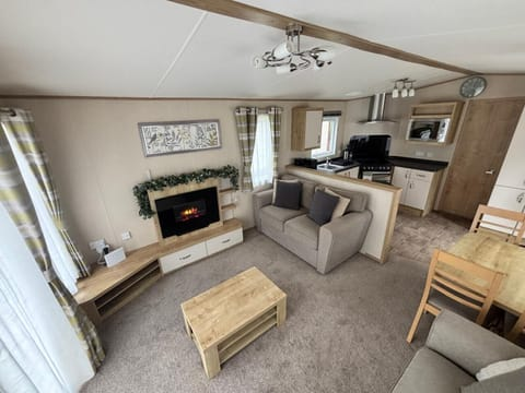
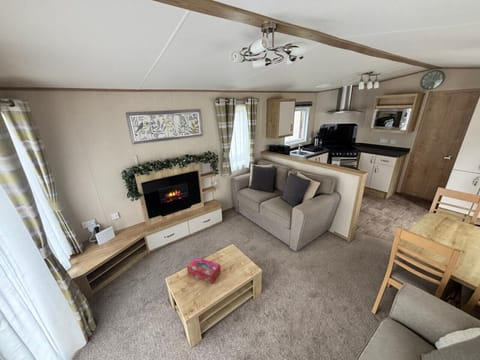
+ tissue box [186,256,222,285]
